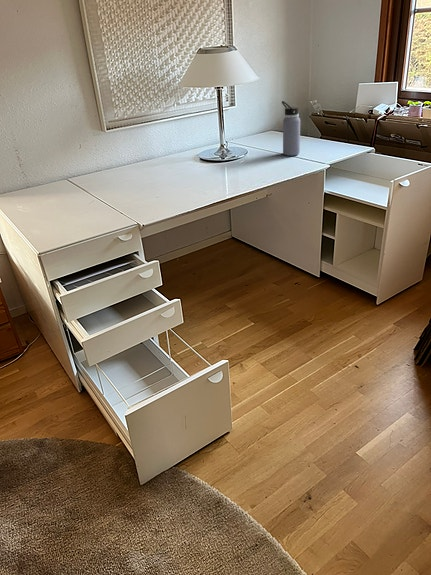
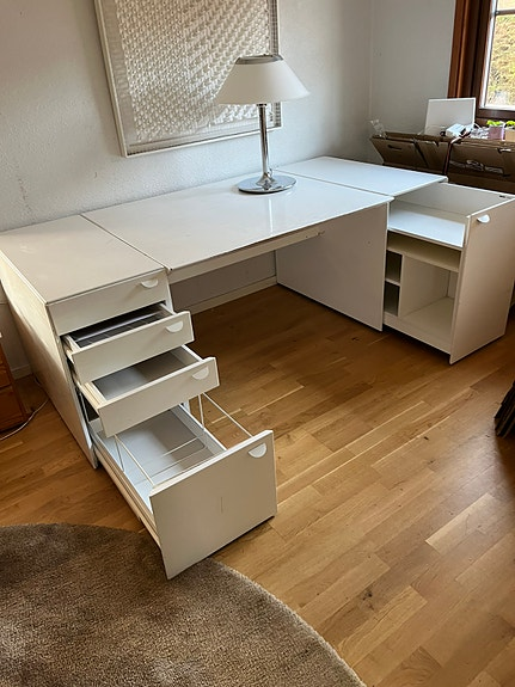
- water bottle [281,100,301,157]
